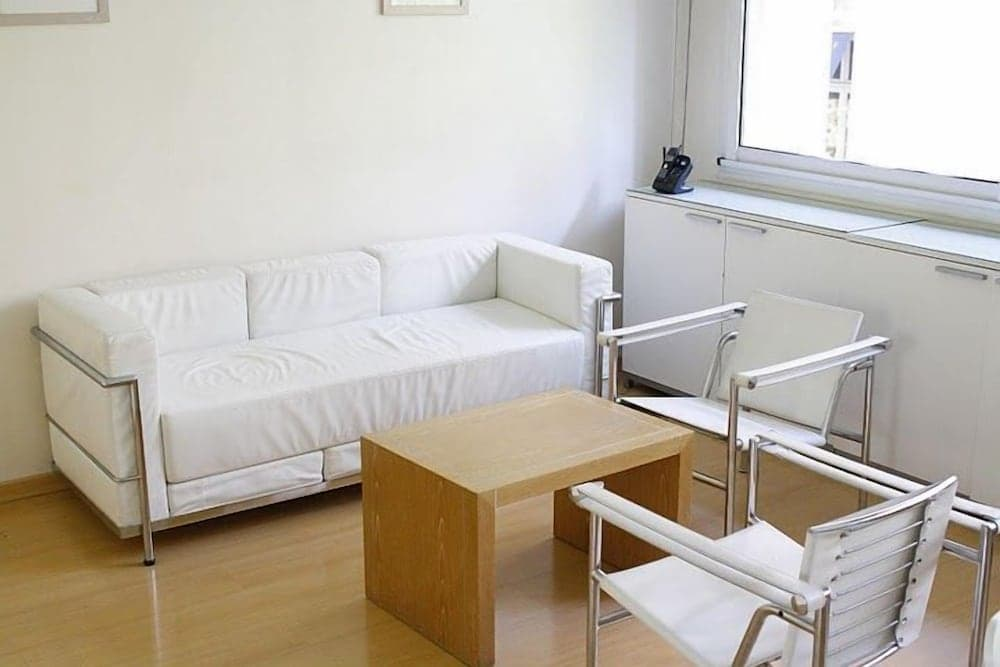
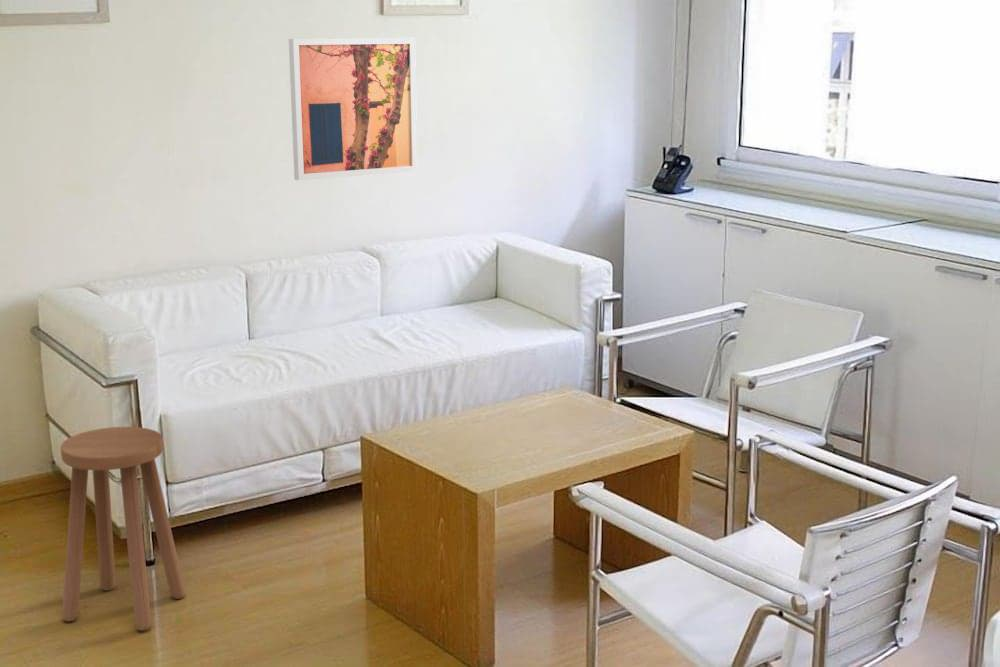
+ stool [60,426,186,631]
+ wall art [288,37,418,181]
